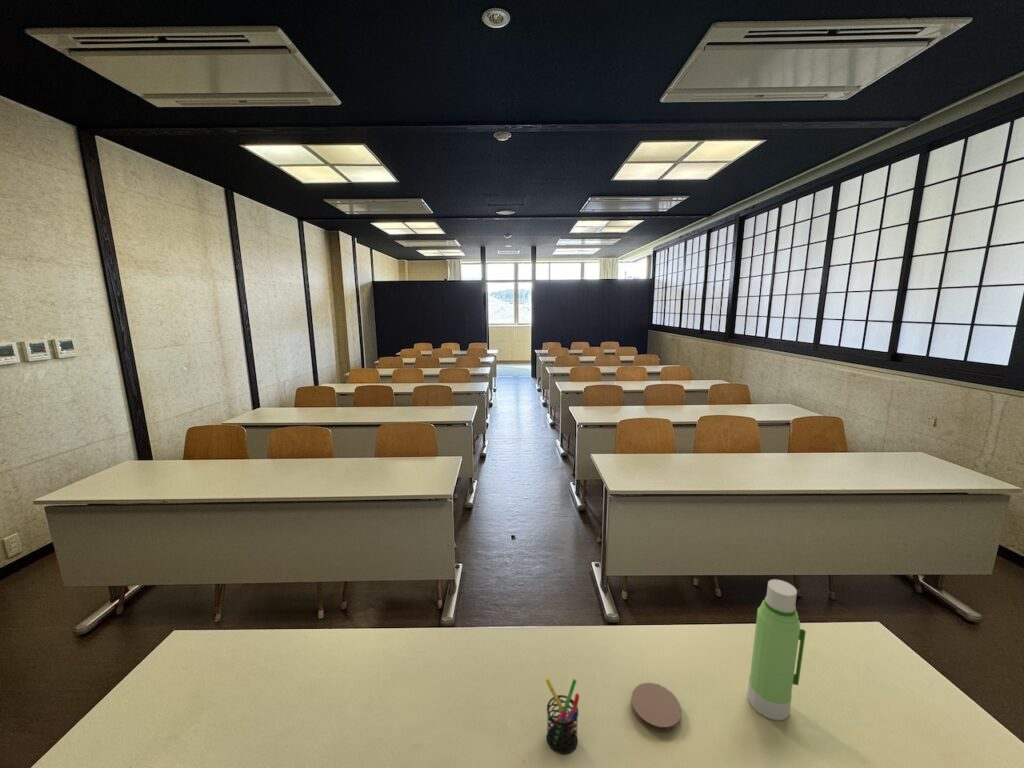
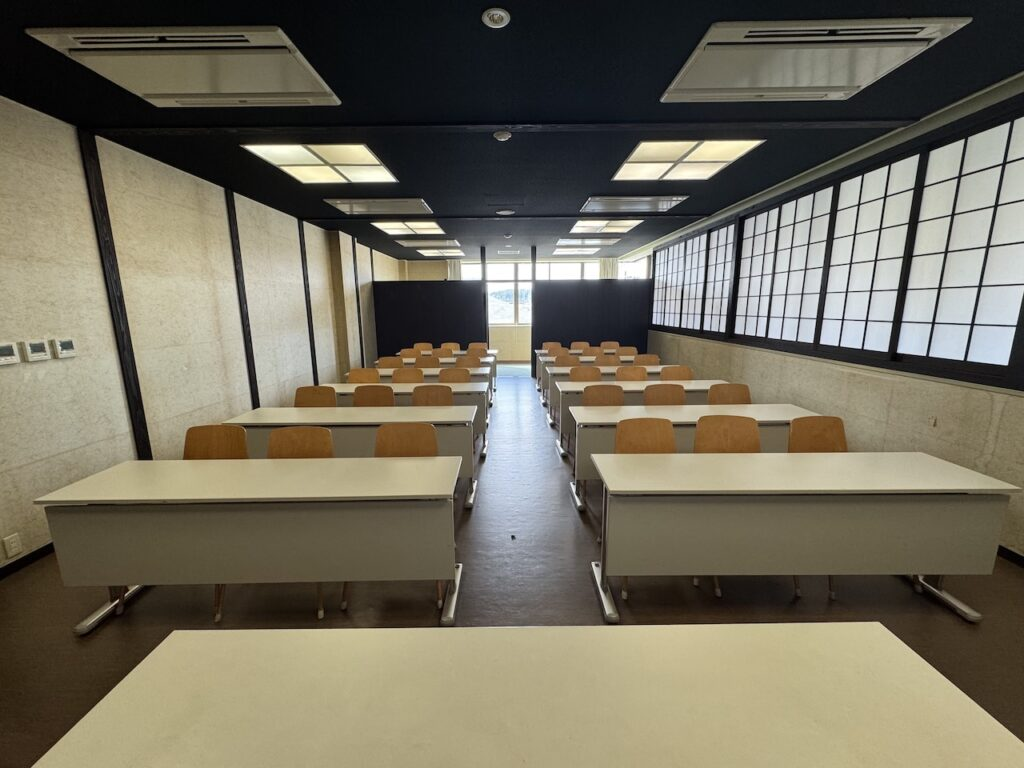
- coaster [630,682,682,733]
- water bottle [746,578,807,722]
- pen holder [544,677,580,756]
